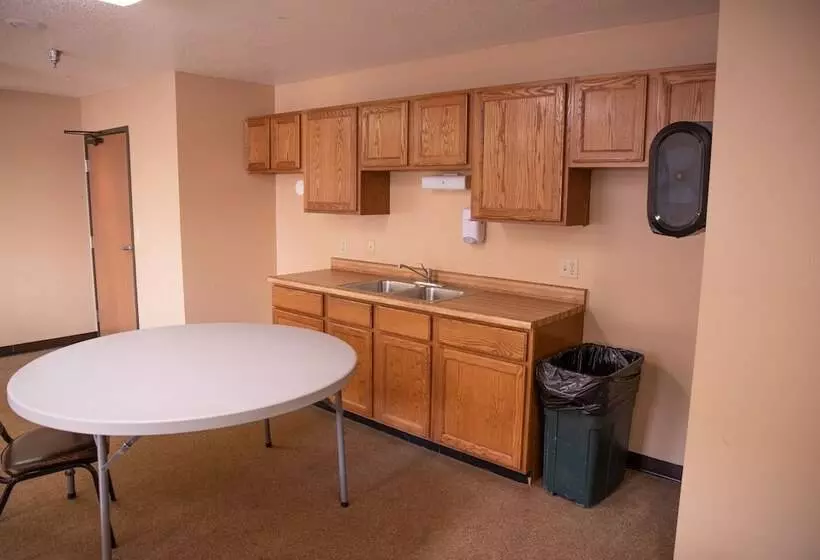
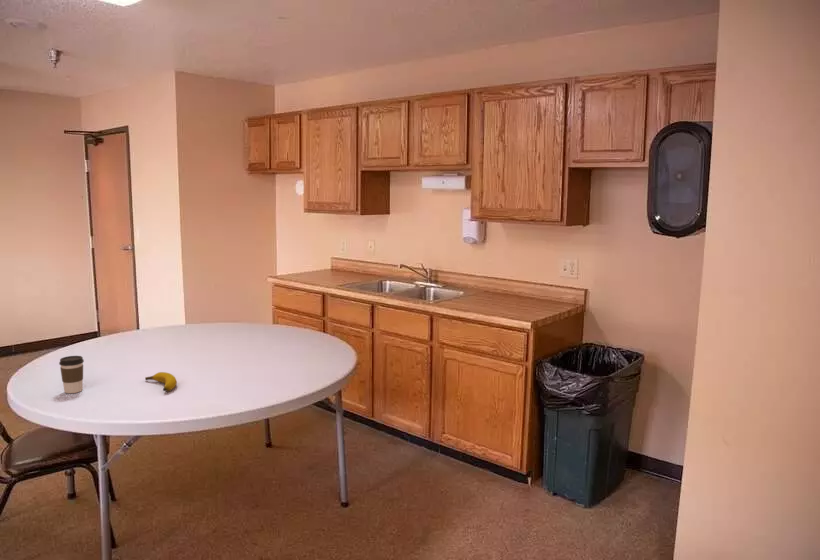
+ banana [144,371,178,392]
+ coffee cup [58,355,85,394]
